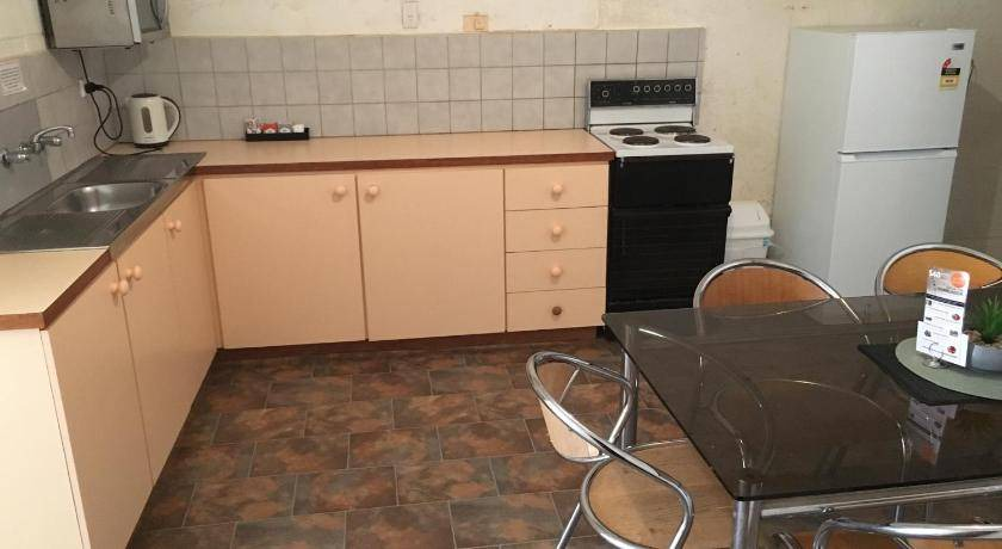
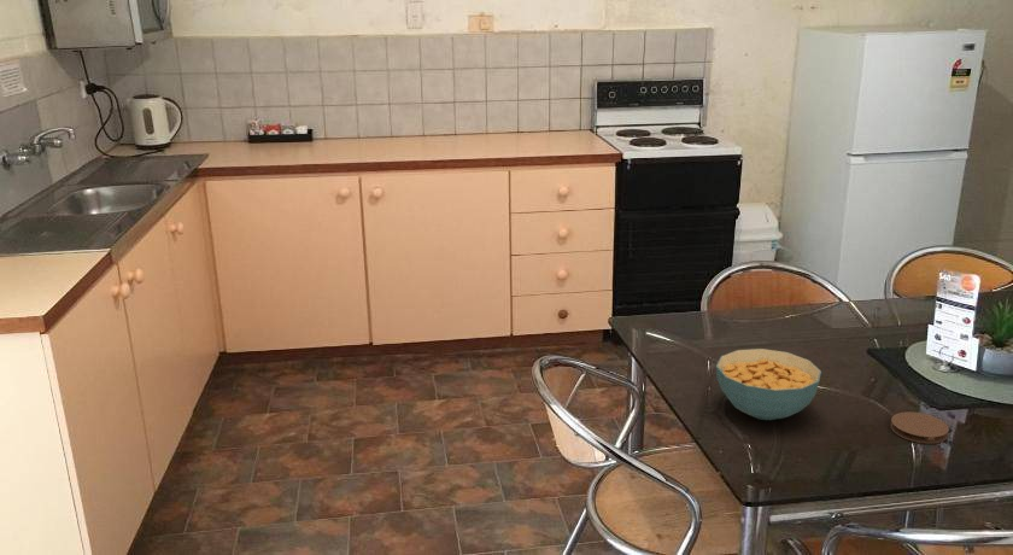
+ cereal bowl [715,347,822,421]
+ coaster [890,411,950,445]
